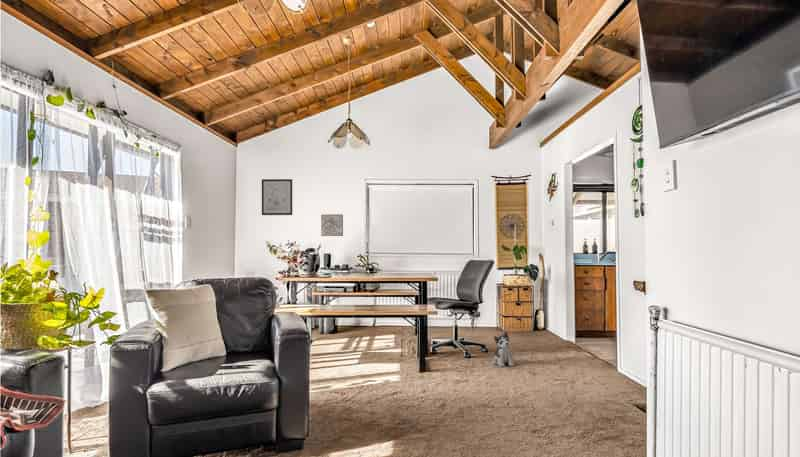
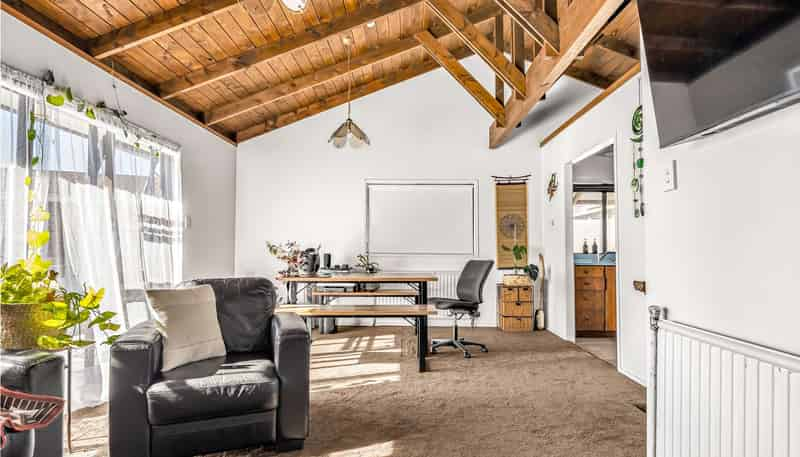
- plush toy [492,331,515,367]
- wall art [261,178,293,216]
- wall art [320,213,344,237]
